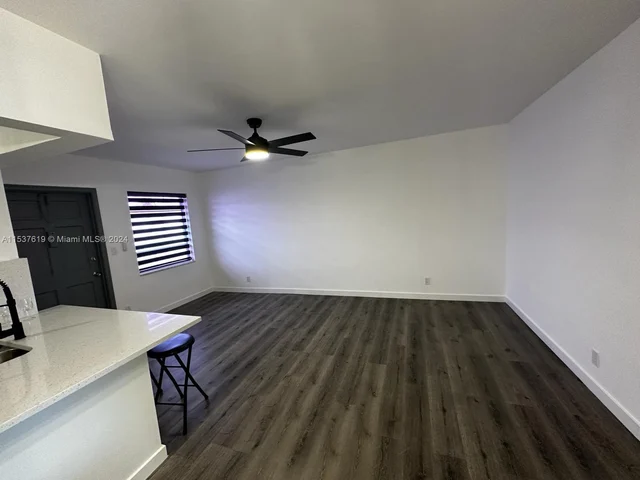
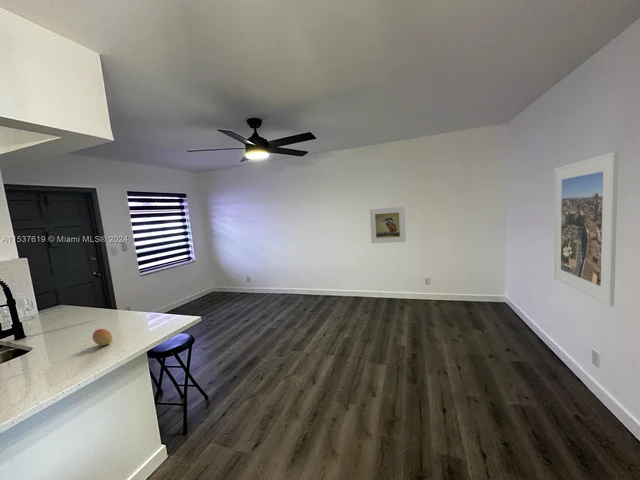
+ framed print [553,151,619,308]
+ fruit [91,328,113,346]
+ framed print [369,206,407,244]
